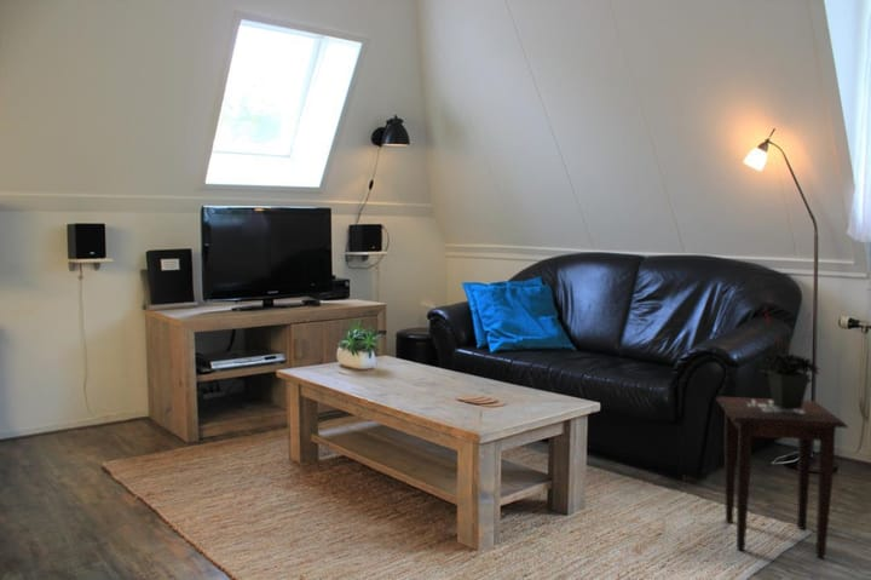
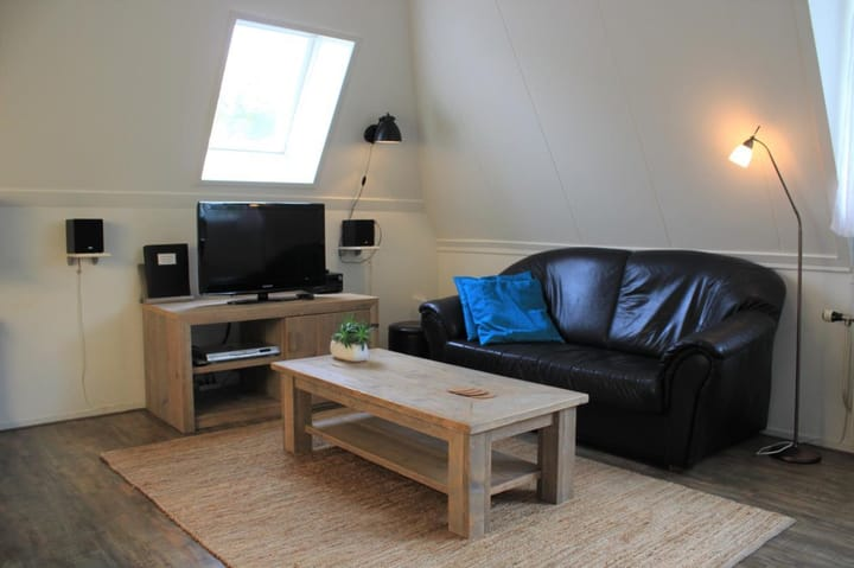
- potted plant [760,306,820,409]
- side table [715,396,849,558]
